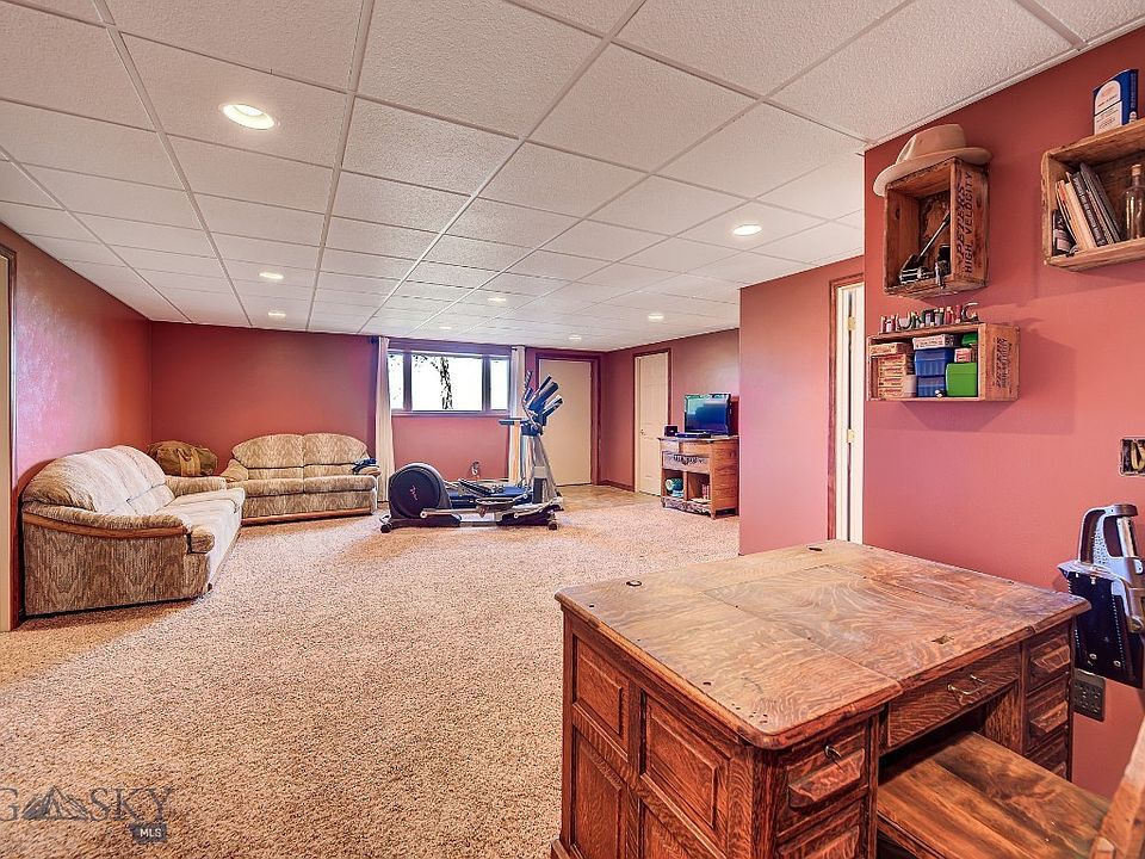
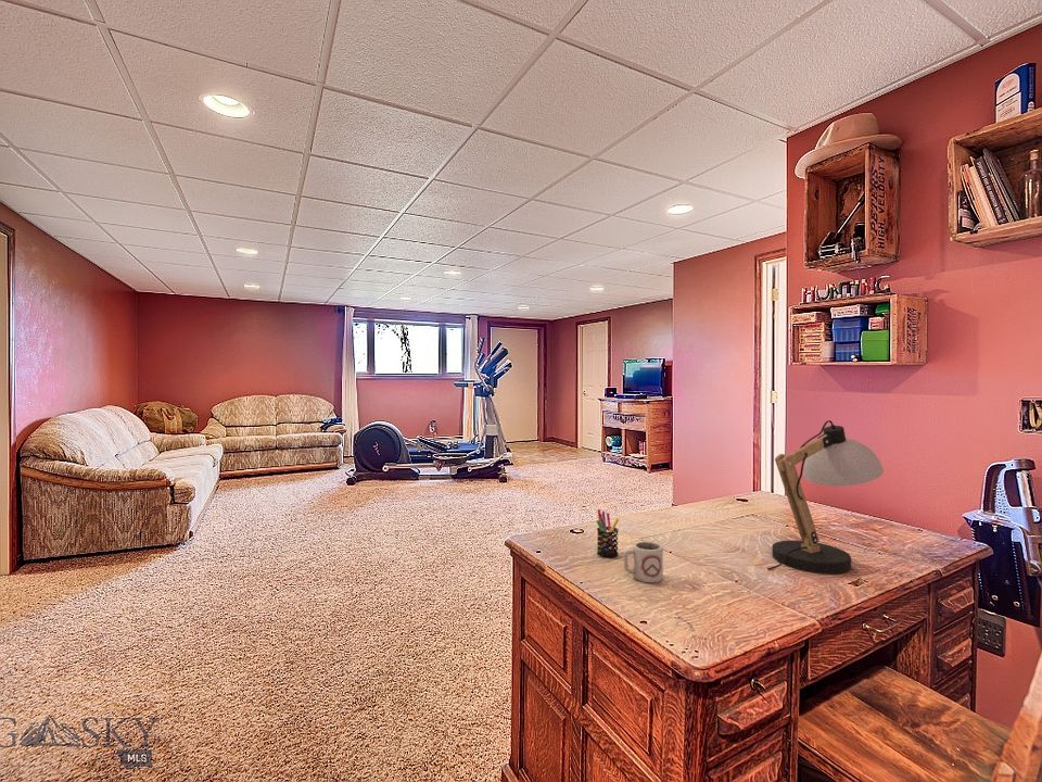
+ desk lamp [766,419,885,575]
+ pen holder [596,508,620,558]
+ cup [622,540,664,584]
